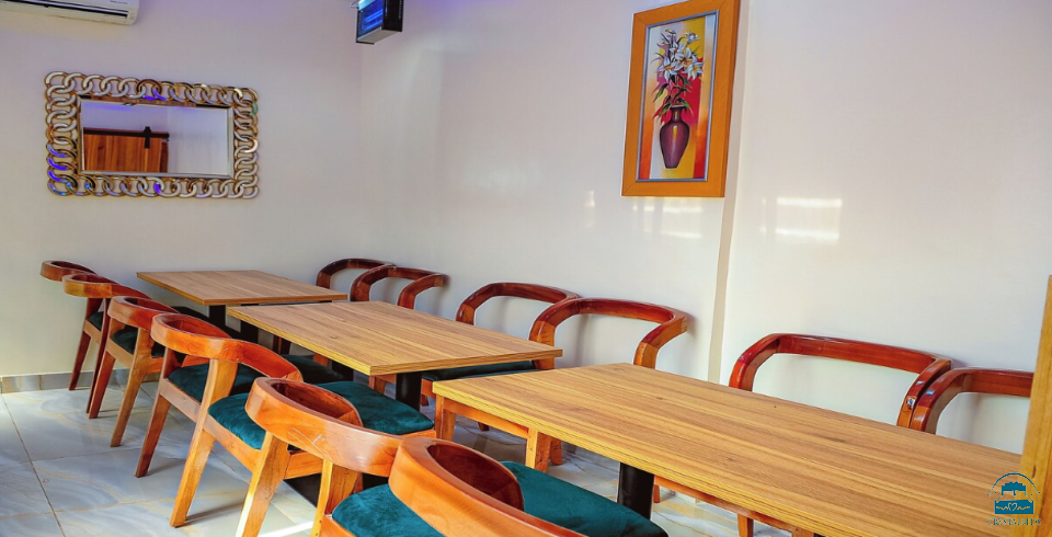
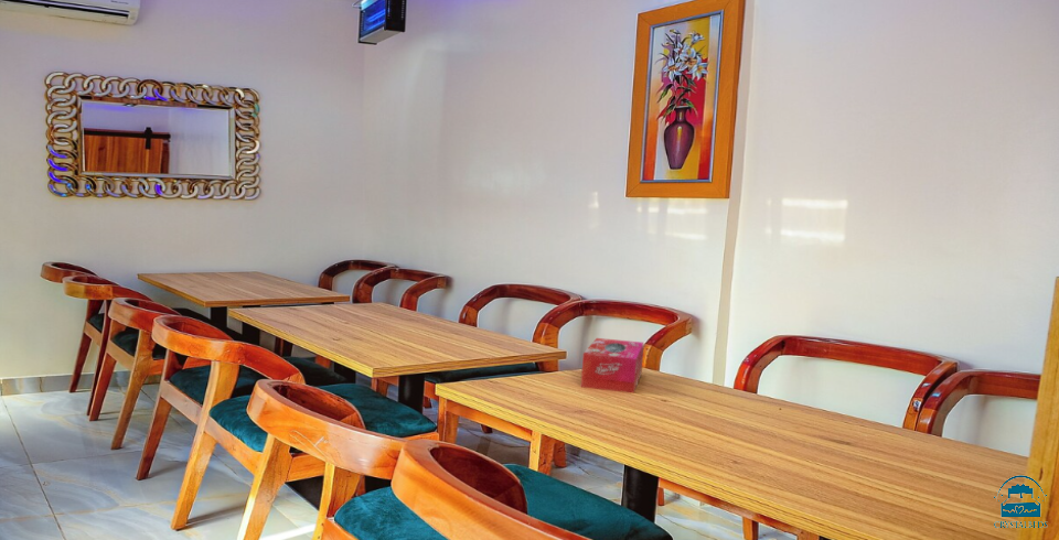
+ tissue box [580,337,645,395]
